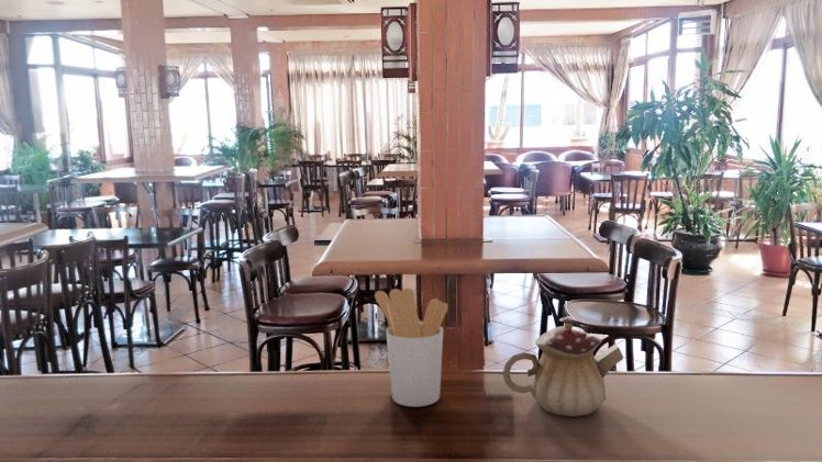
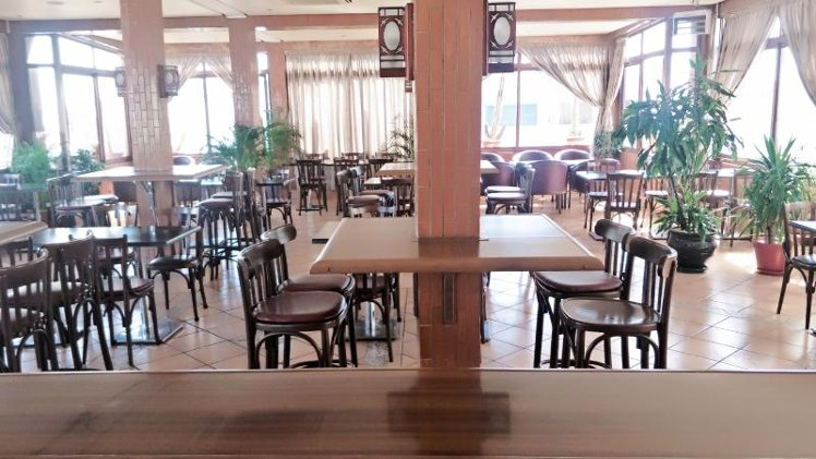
- utensil holder [374,288,449,408]
- teapot [501,315,624,417]
